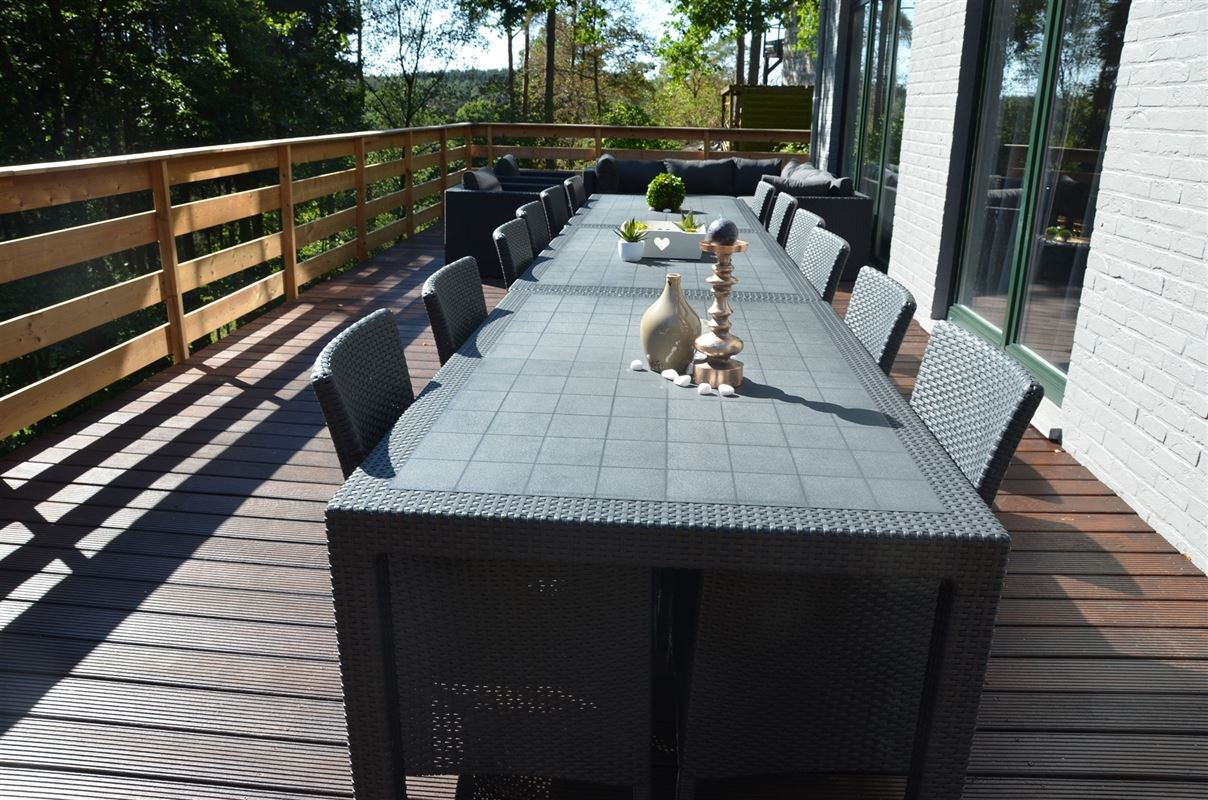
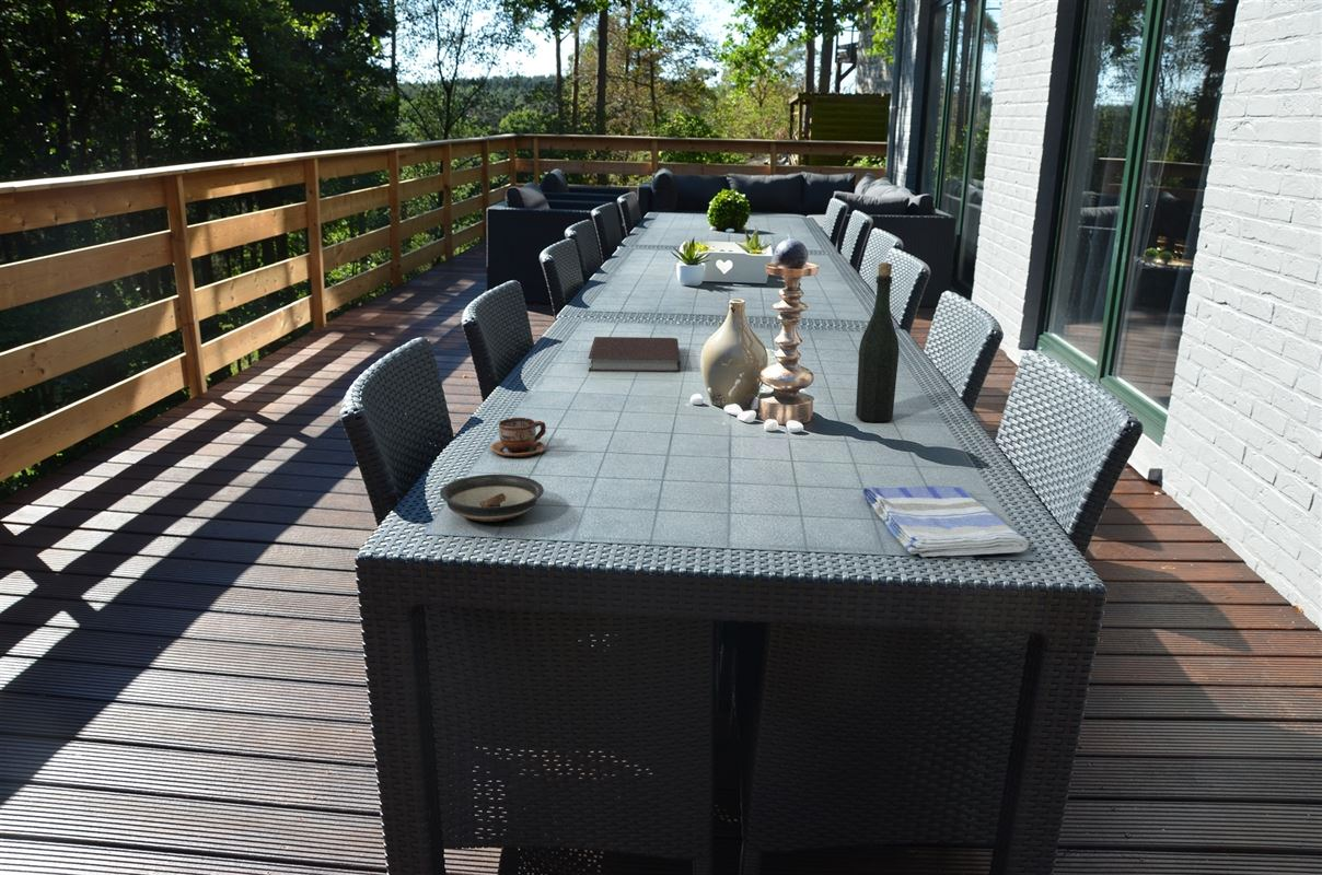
+ cup [490,417,547,457]
+ notebook [588,336,681,373]
+ dish towel [862,486,1030,558]
+ saucer [439,474,545,522]
+ bottle [855,261,900,423]
